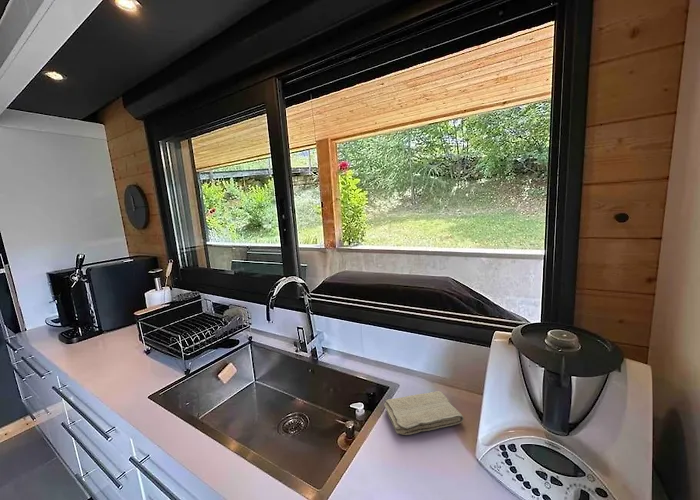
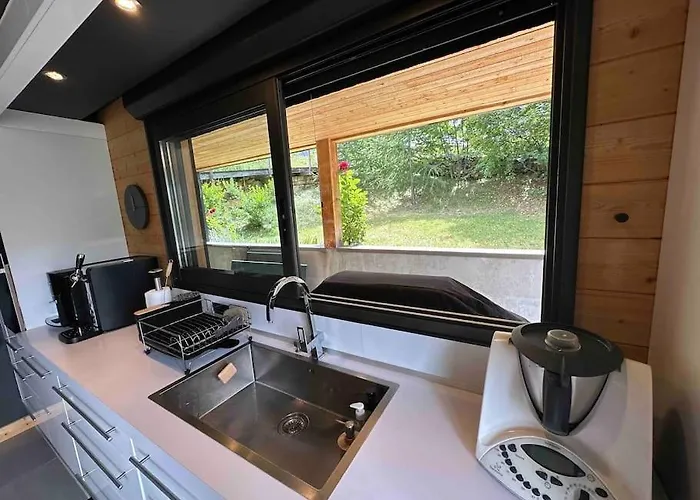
- washcloth [383,390,465,436]
